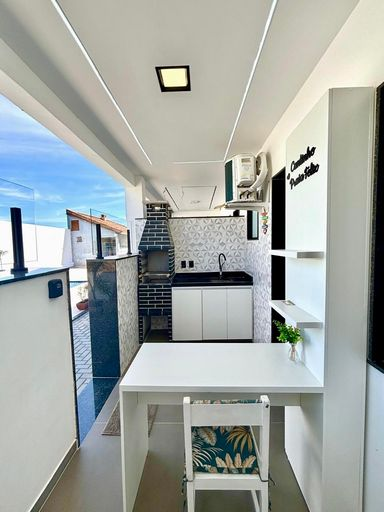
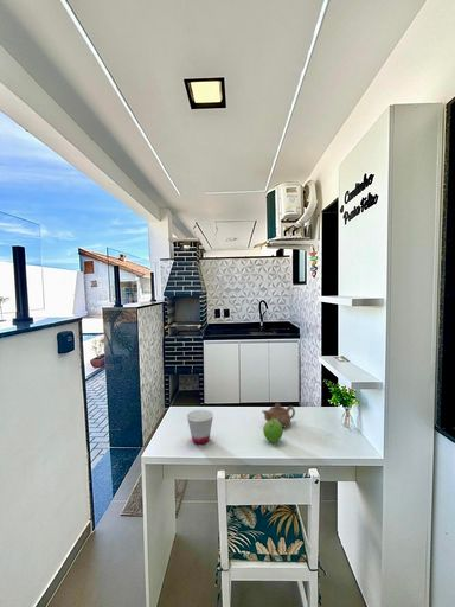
+ cup [186,409,214,446]
+ fruit [262,418,284,445]
+ teapot [261,402,296,429]
